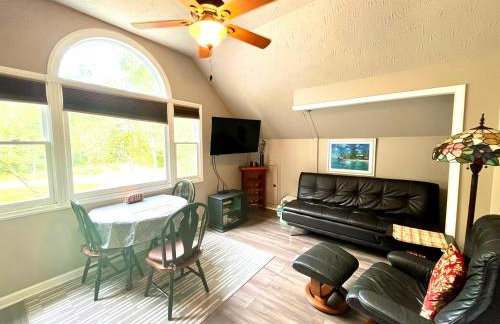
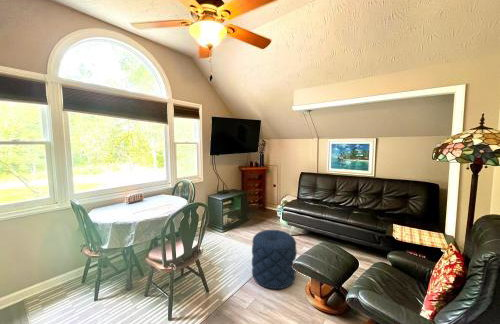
+ pouf [251,229,298,290]
